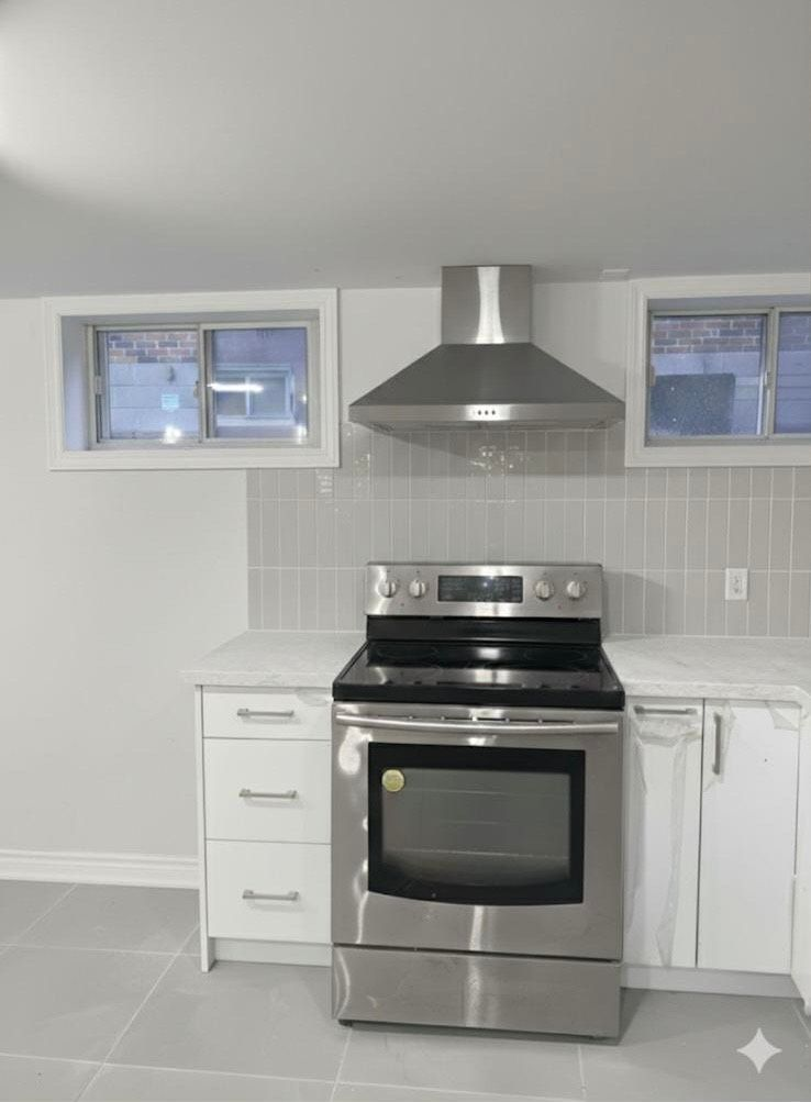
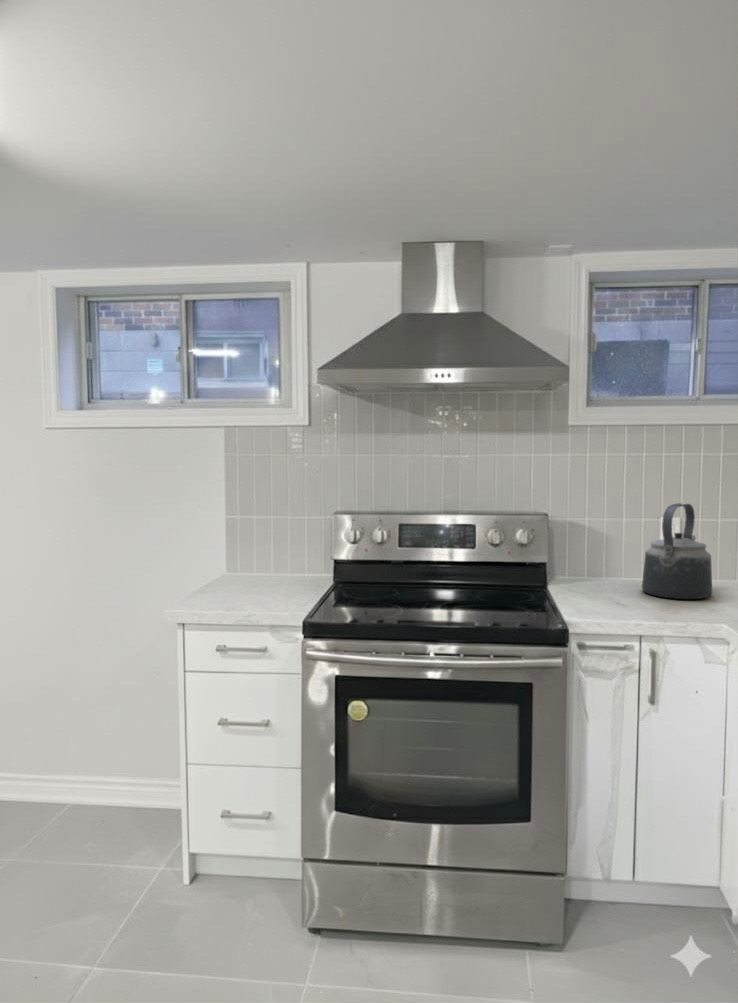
+ kettle [641,502,713,600]
